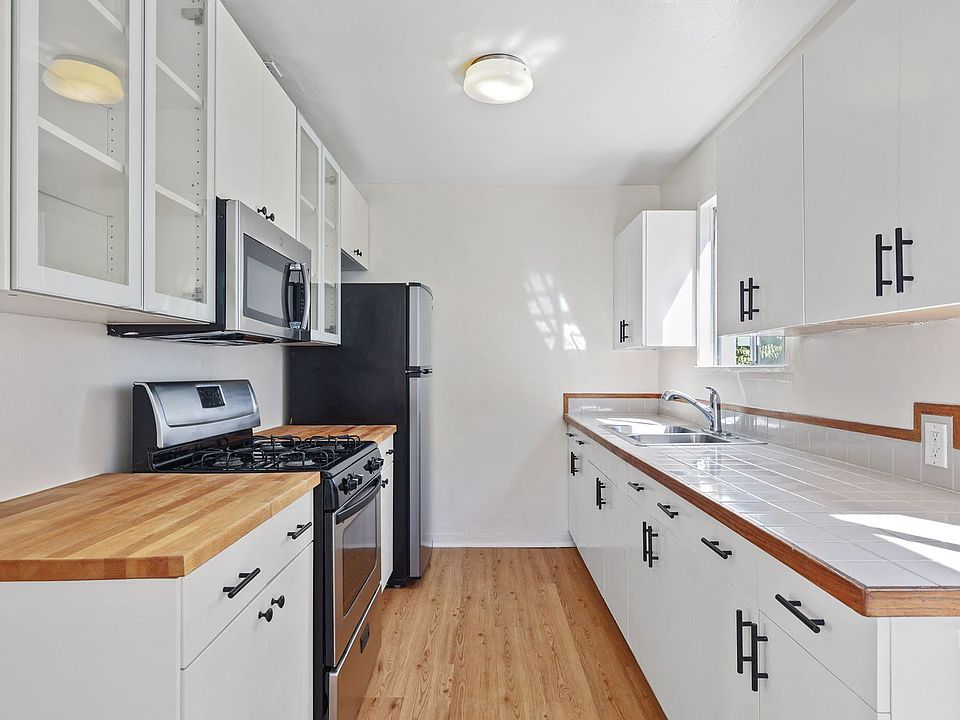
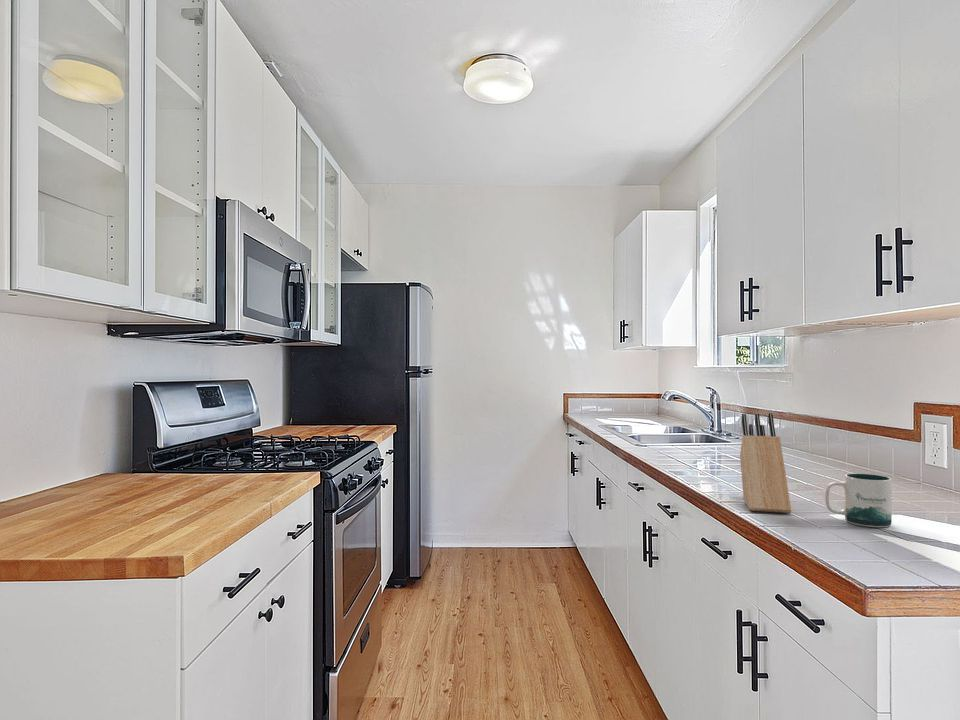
+ mug [824,473,893,528]
+ knife block [739,412,792,514]
